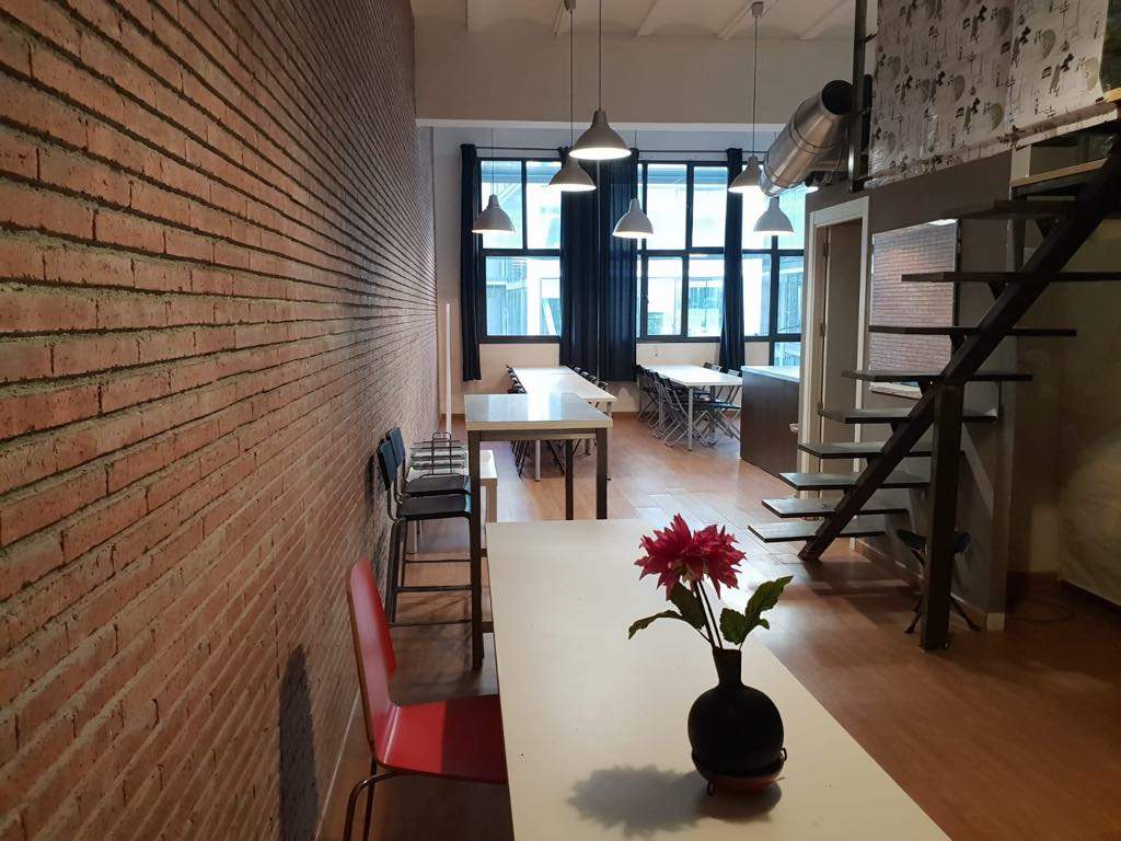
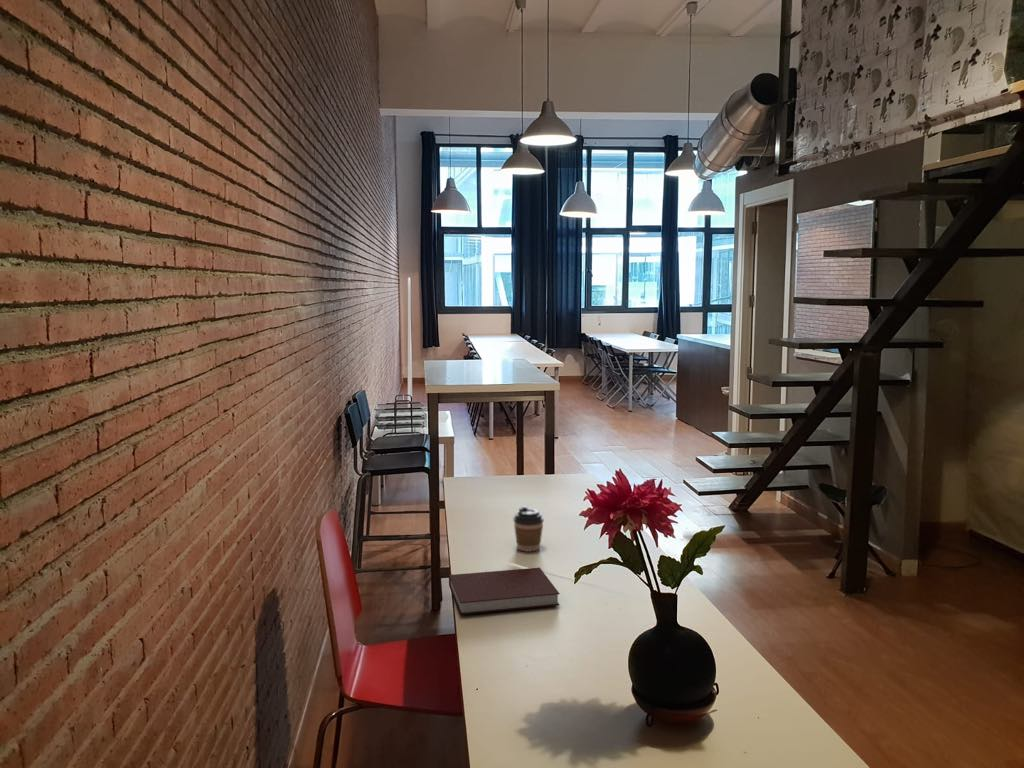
+ notebook [448,567,561,616]
+ coffee cup [512,505,545,553]
